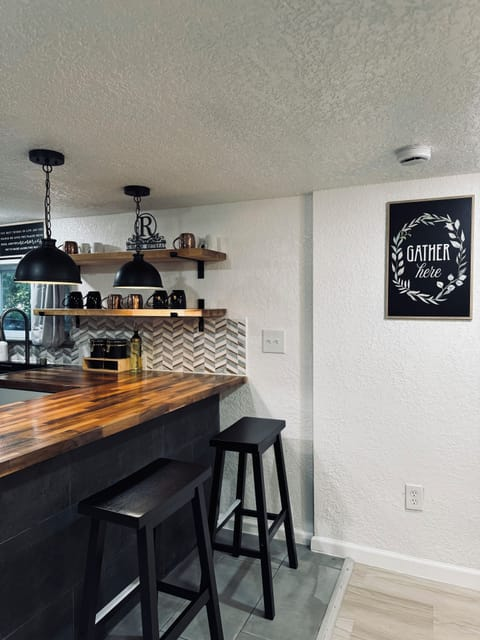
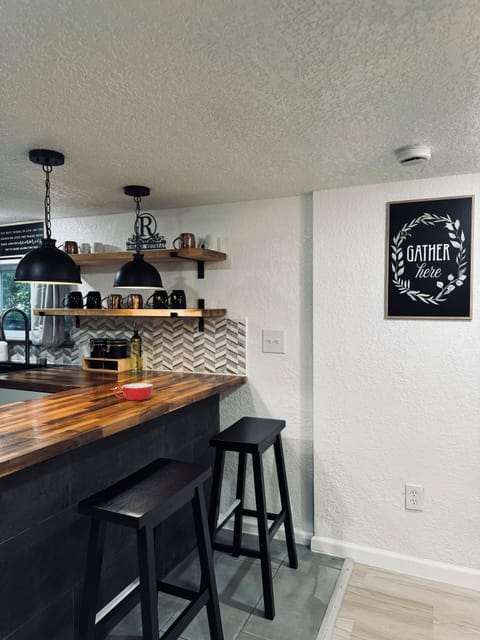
+ bowl [113,382,154,401]
